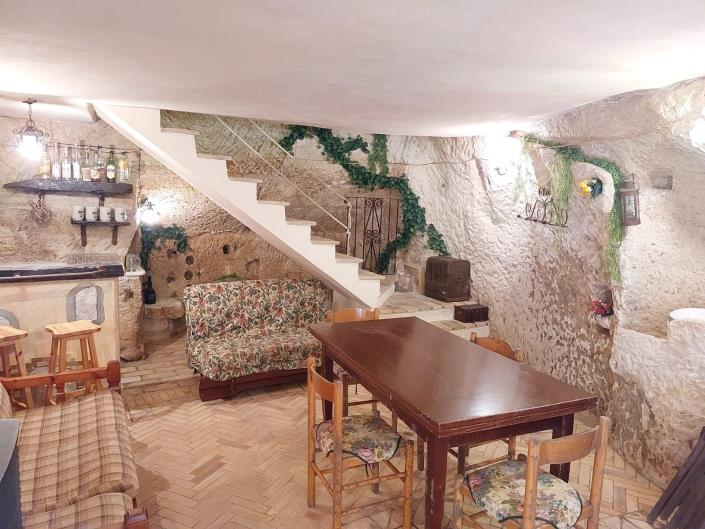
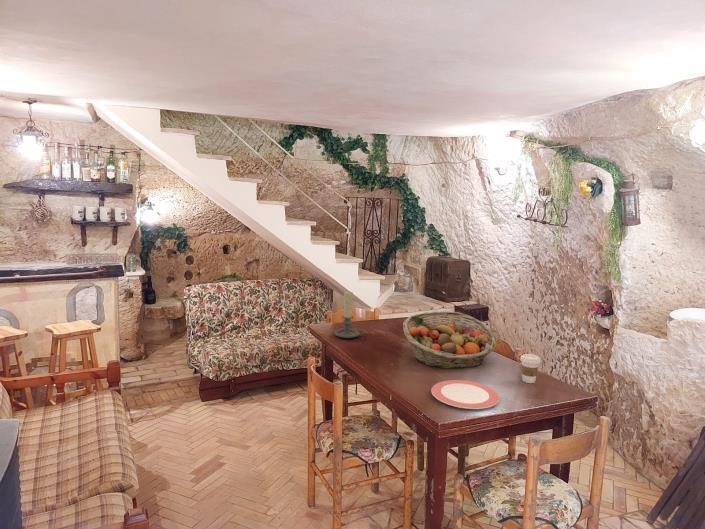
+ fruit basket [402,310,498,369]
+ coffee cup [519,353,542,384]
+ candle holder [334,291,365,340]
+ plate [430,379,500,410]
